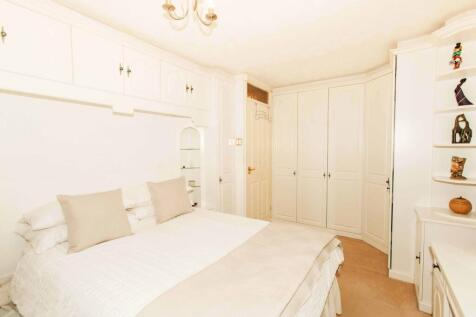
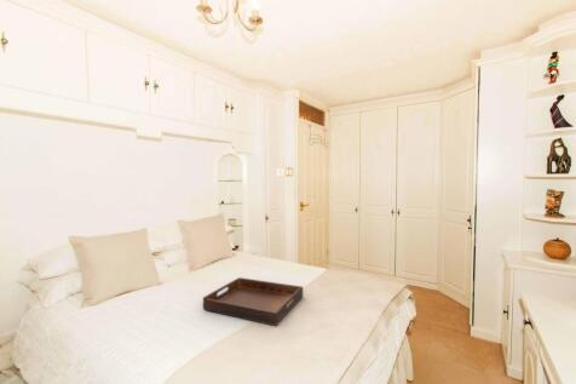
+ serving tray [202,276,304,327]
